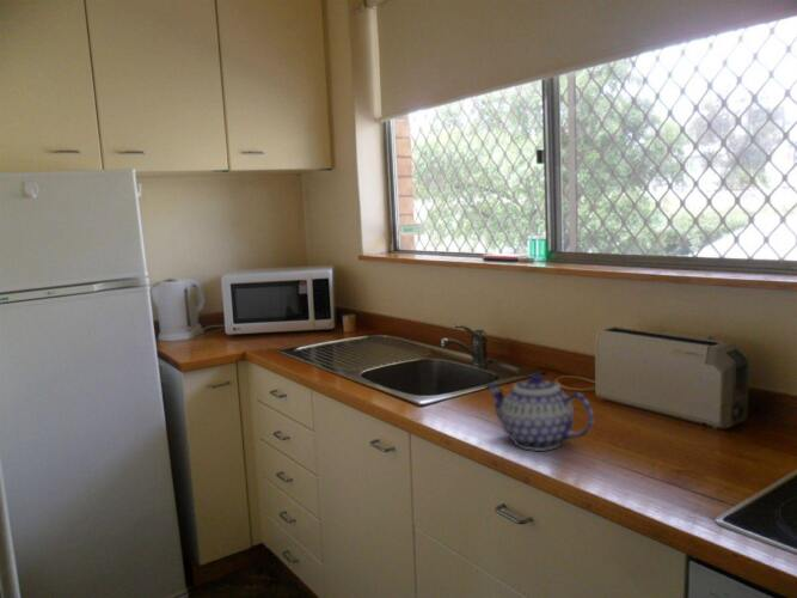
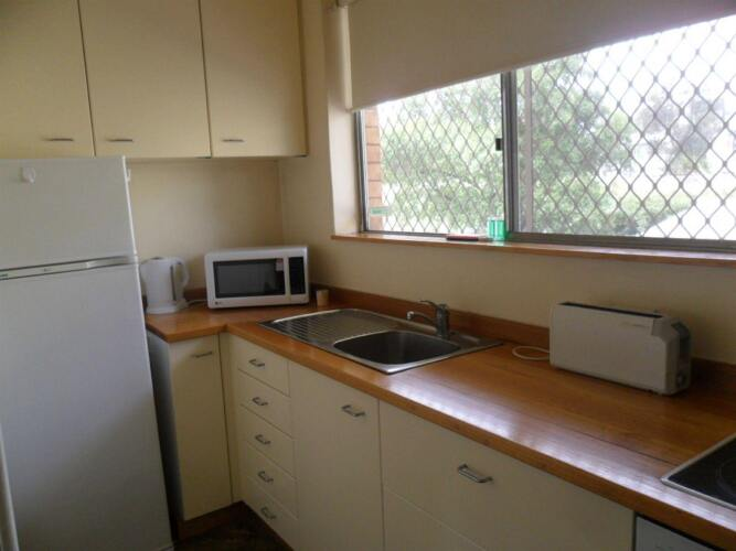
- teapot [484,372,595,452]
